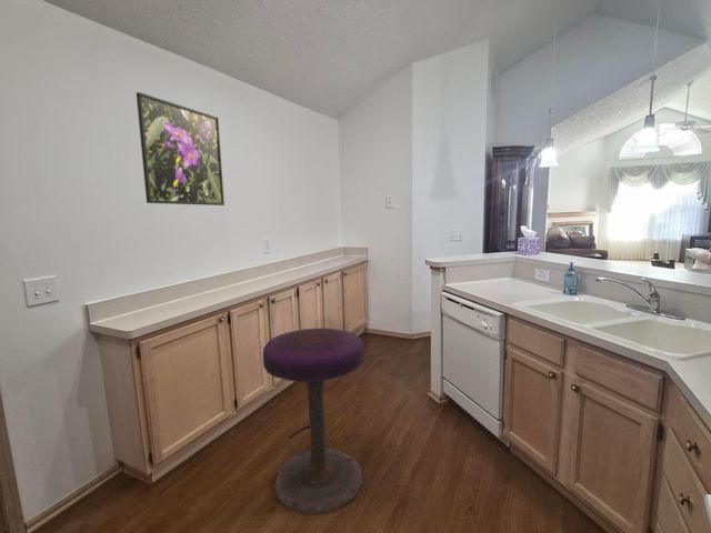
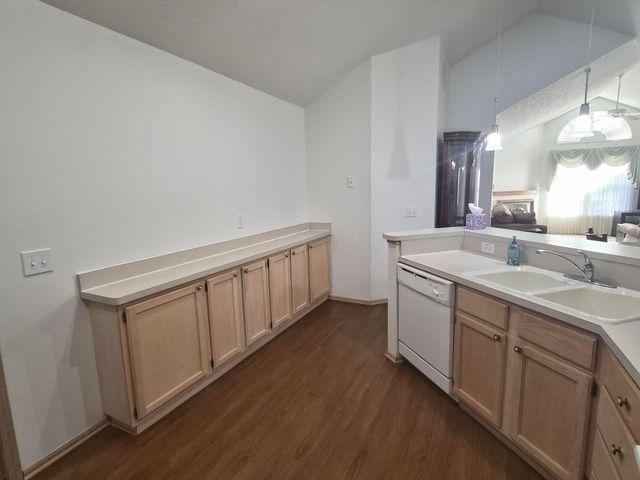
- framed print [136,91,226,207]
- stool [262,328,364,514]
